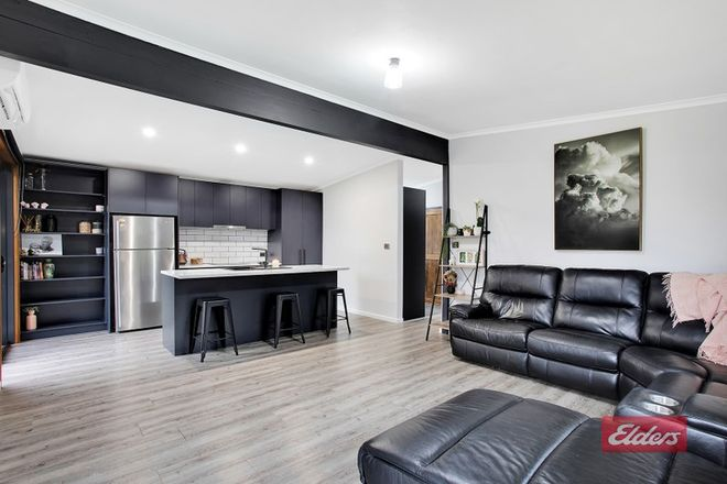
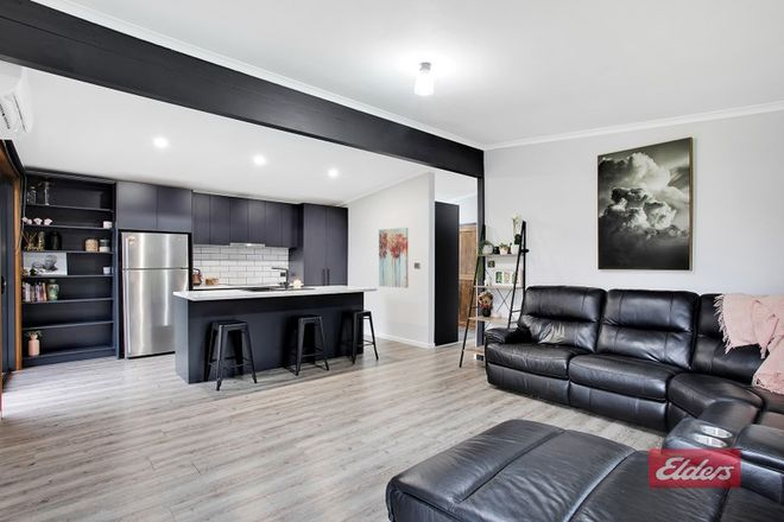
+ wall art [378,227,410,289]
